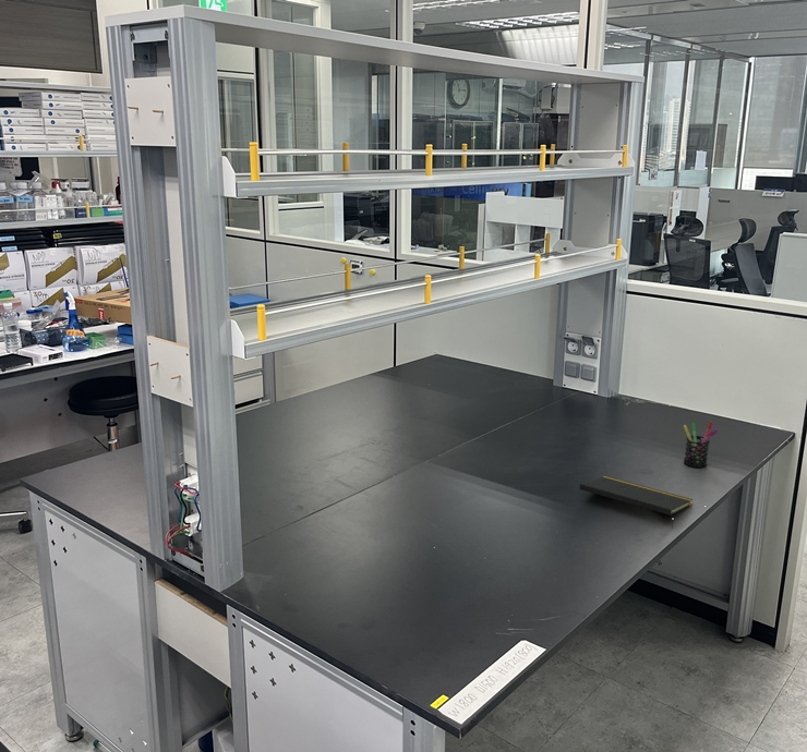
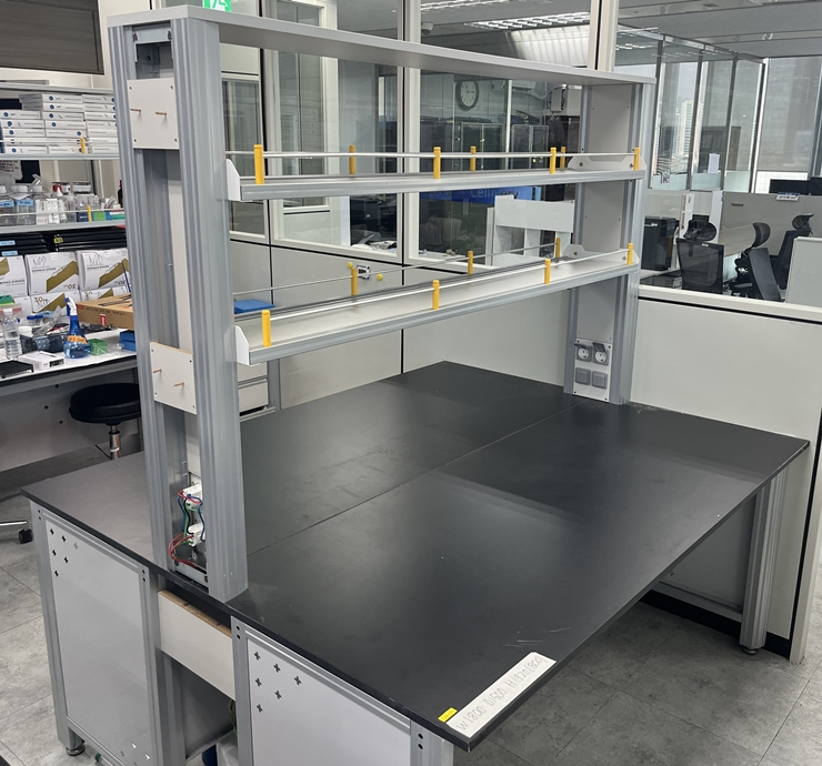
- pen holder [683,420,719,469]
- notepad [578,475,694,530]
